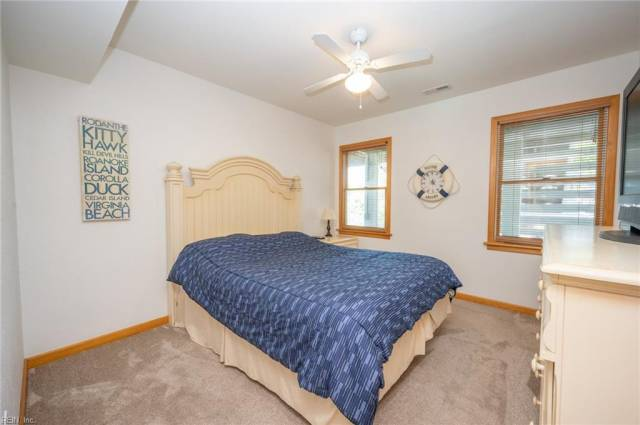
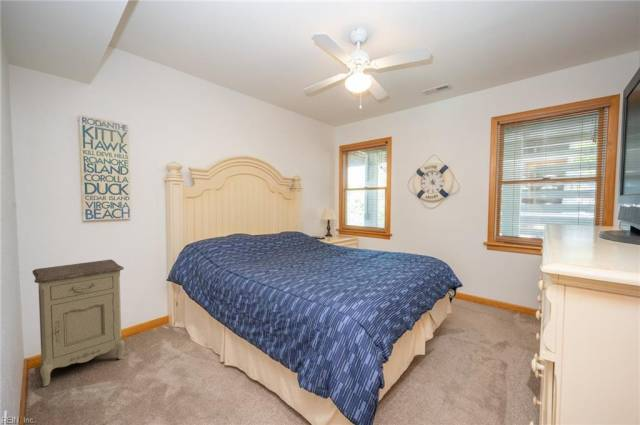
+ nightstand [32,258,125,387]
